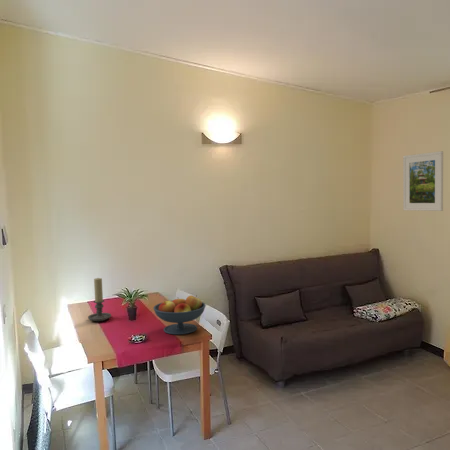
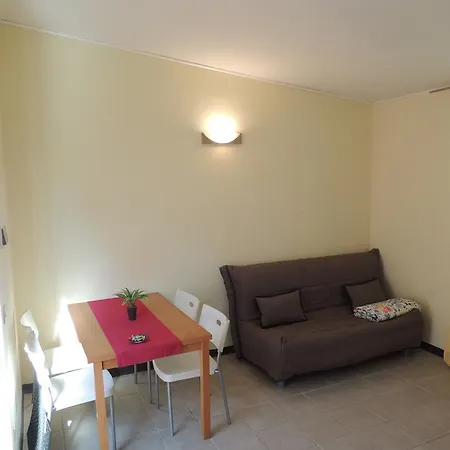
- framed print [402,150,444,212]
- fruit bowl [152,294,207,335]
- candle holder [87,277,112,322]
